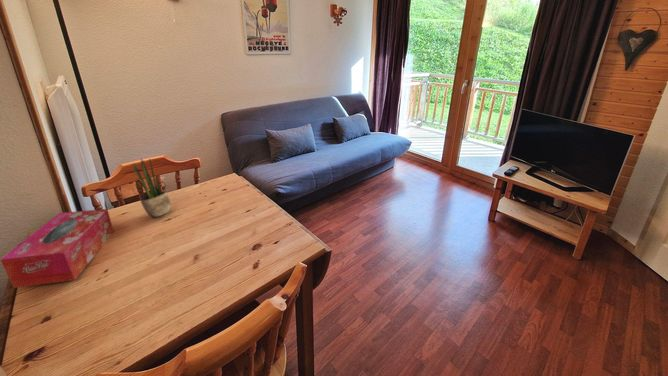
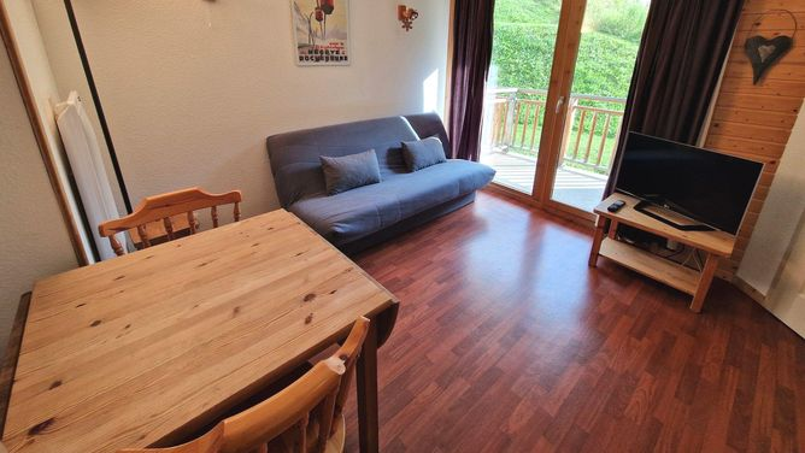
- tissue box [0,208,115,289]
- potted plant [131,158,172,218]
